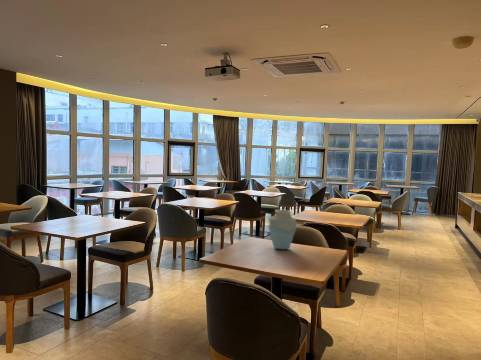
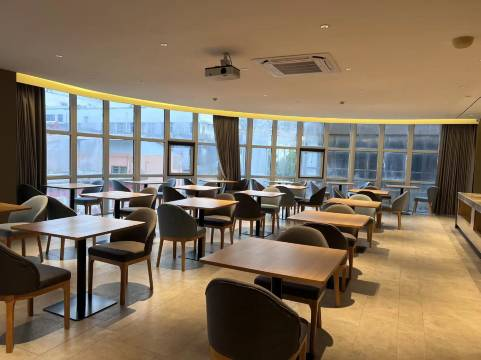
- vase [268,209,297,250]
